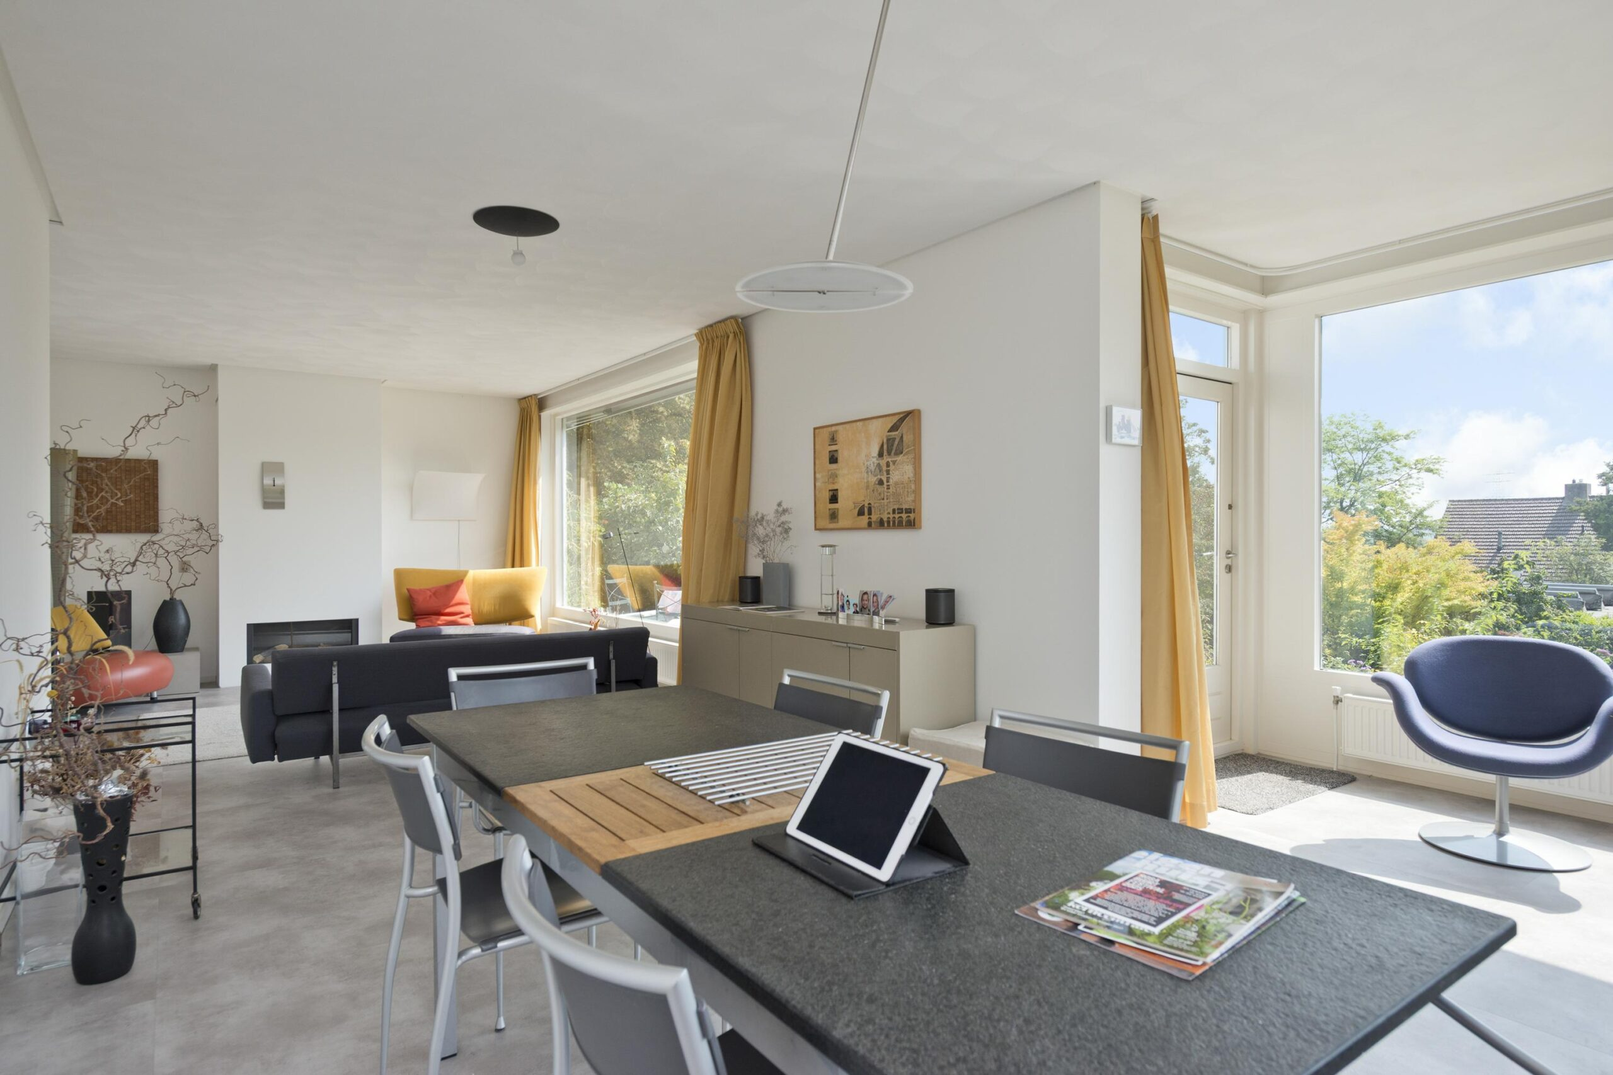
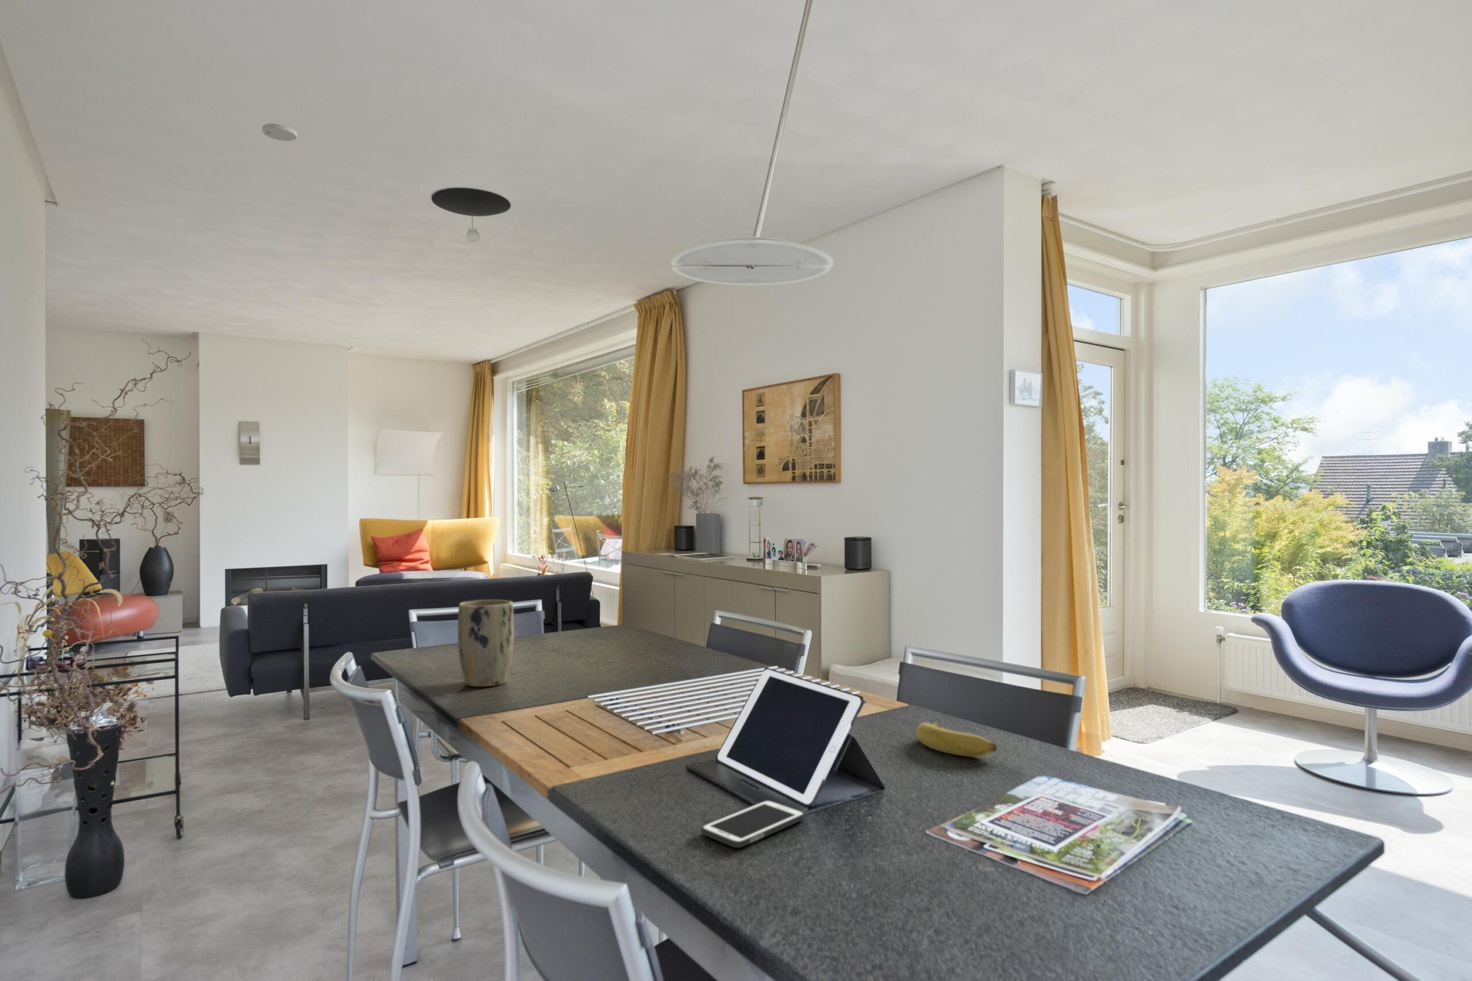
+ cell phone [700,799,806,849]
+ smoke detector [262,123,297,141]
+ banana [916,722,998,758]
+ plant pot [457,599,515,688]
